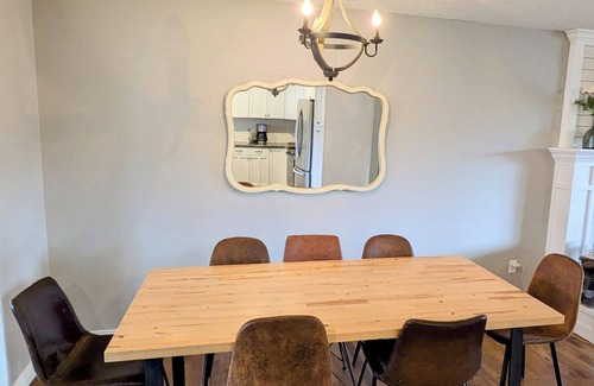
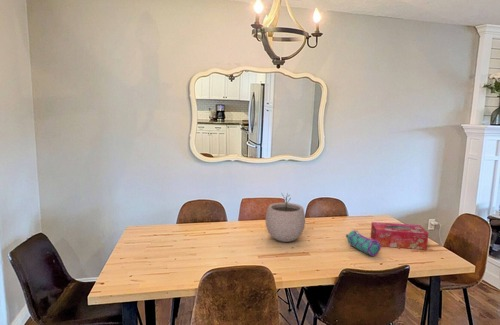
+ plant pot [265,192,306,243]
+ pencil case [345,229,382,257]
+ tissue box [370,221,429,251]
